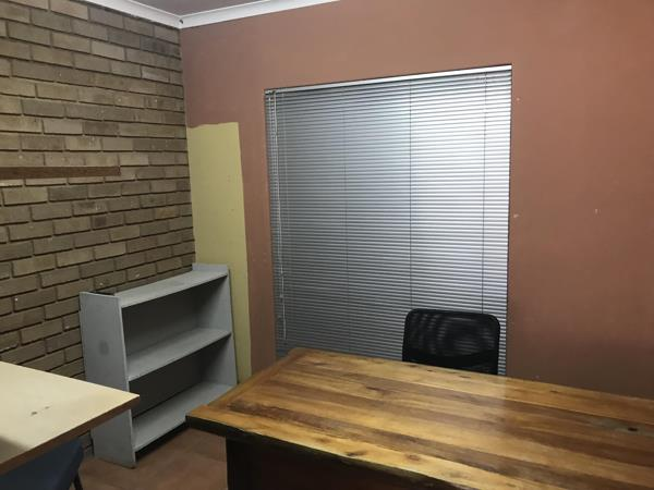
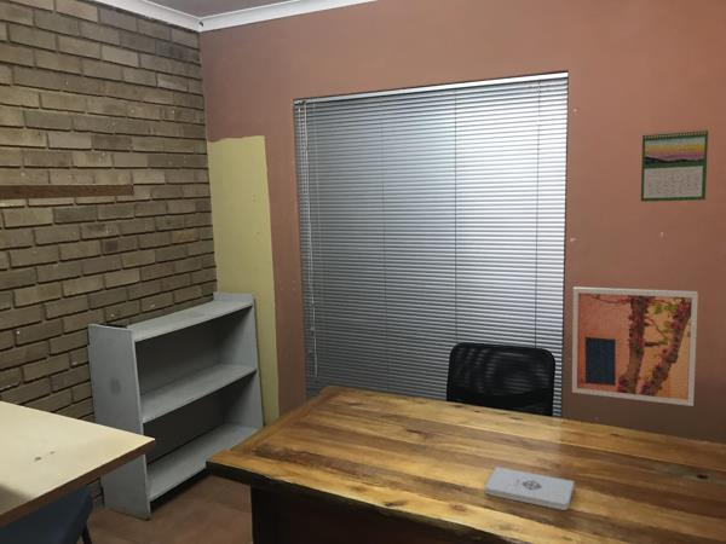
+ calendar [640,128,709,203]
+ wall art [571,285,699,407]
+ notepad [484,467,575,511]
